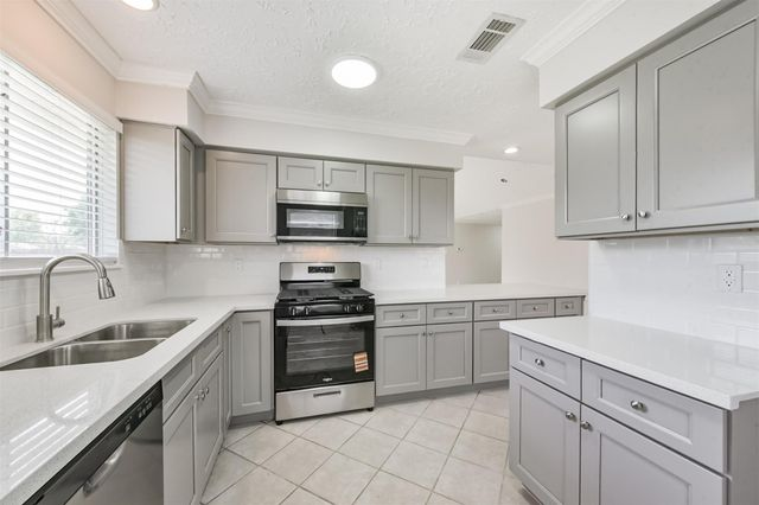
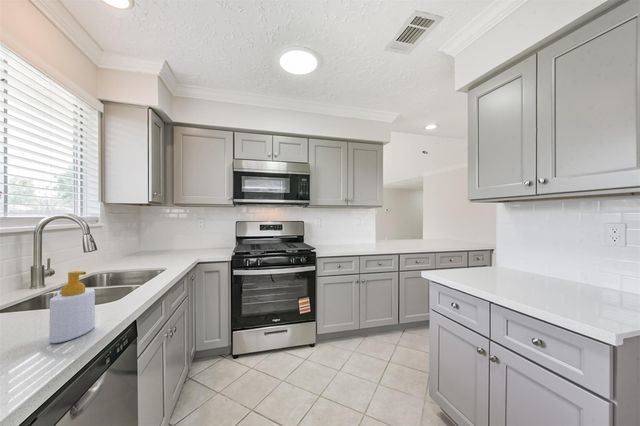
+ soap bottle [49,270,96,344]
